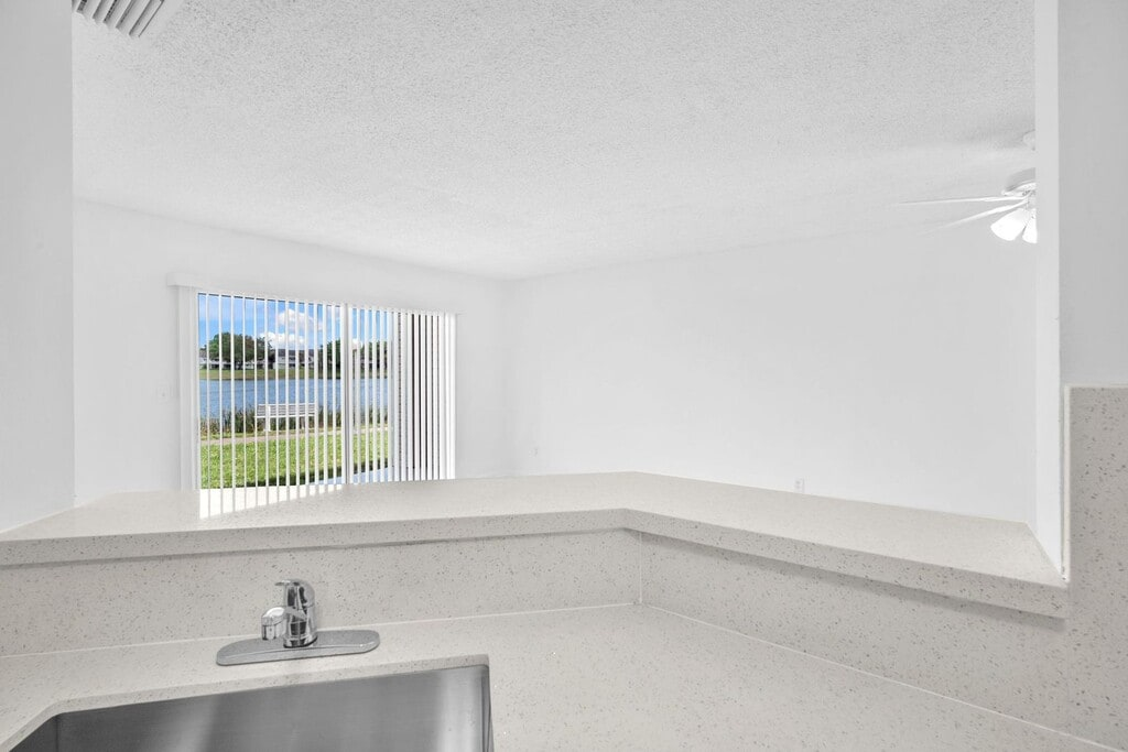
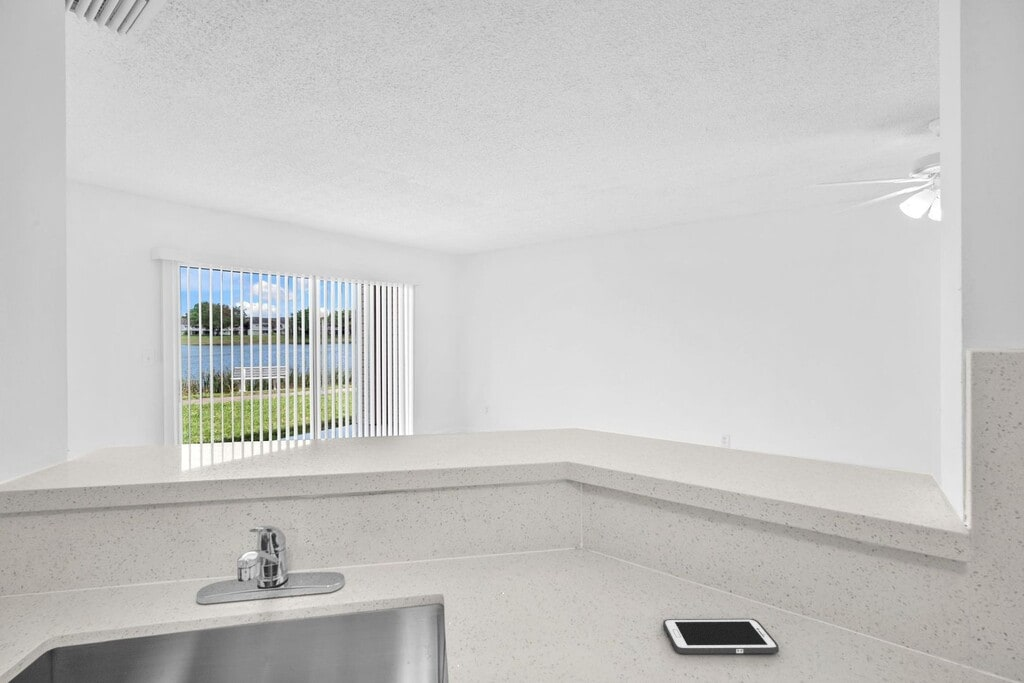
+ cell phone [662,618,780,655]
